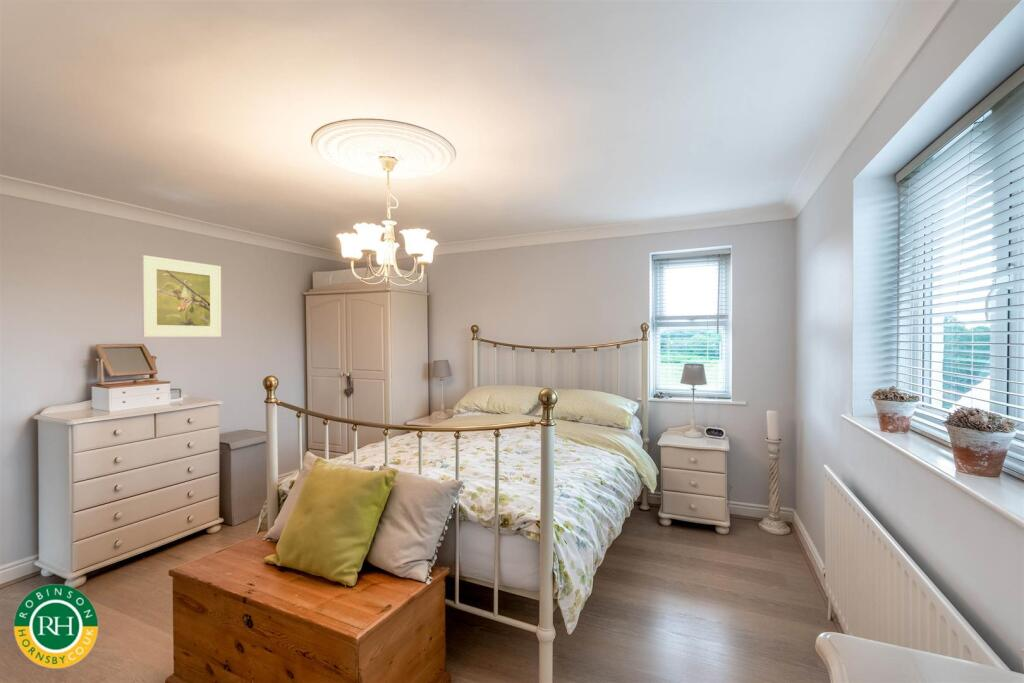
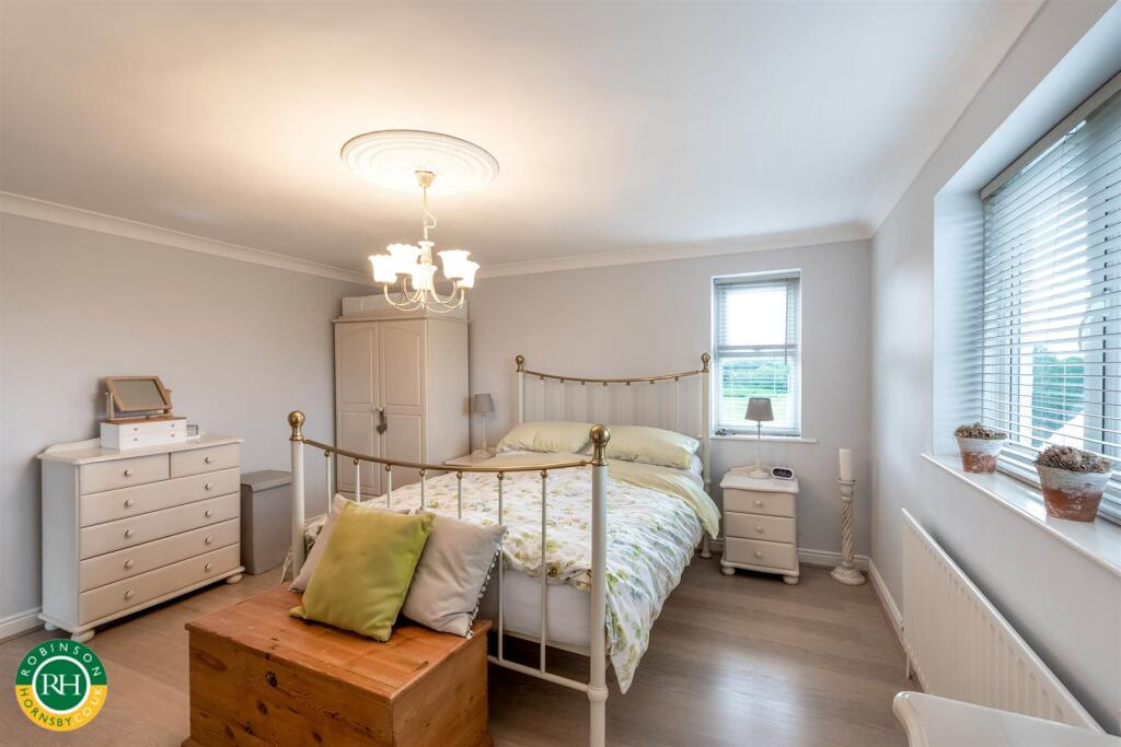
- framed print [141,254,222,338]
